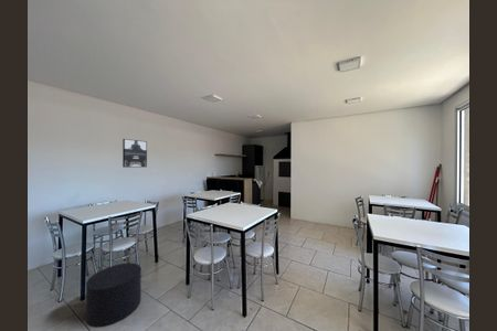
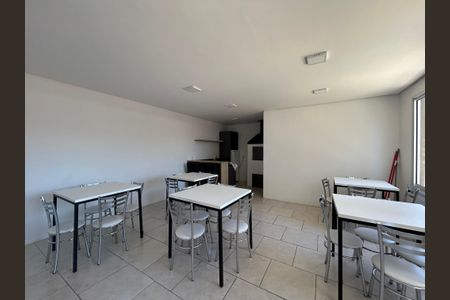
- stool [85,261,142,329]
- wall art [121,138,148,169]
